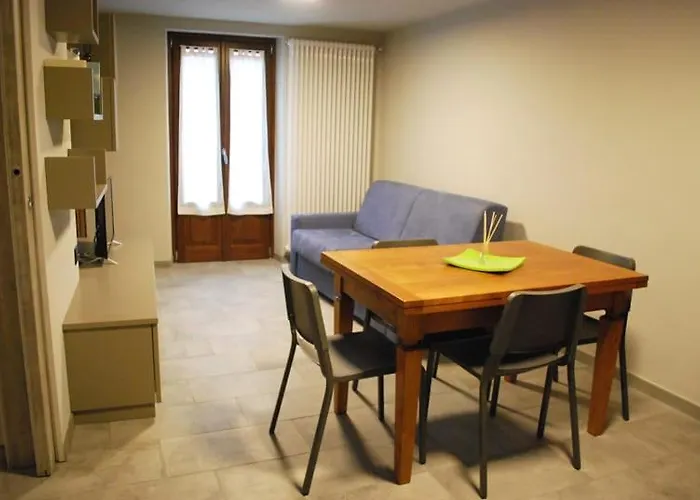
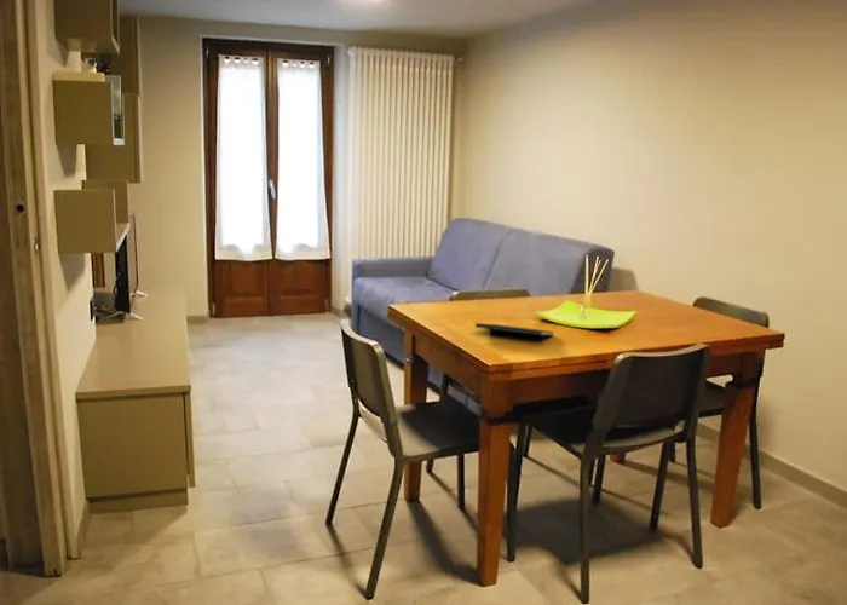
+ notepad [474,322,554,346]
